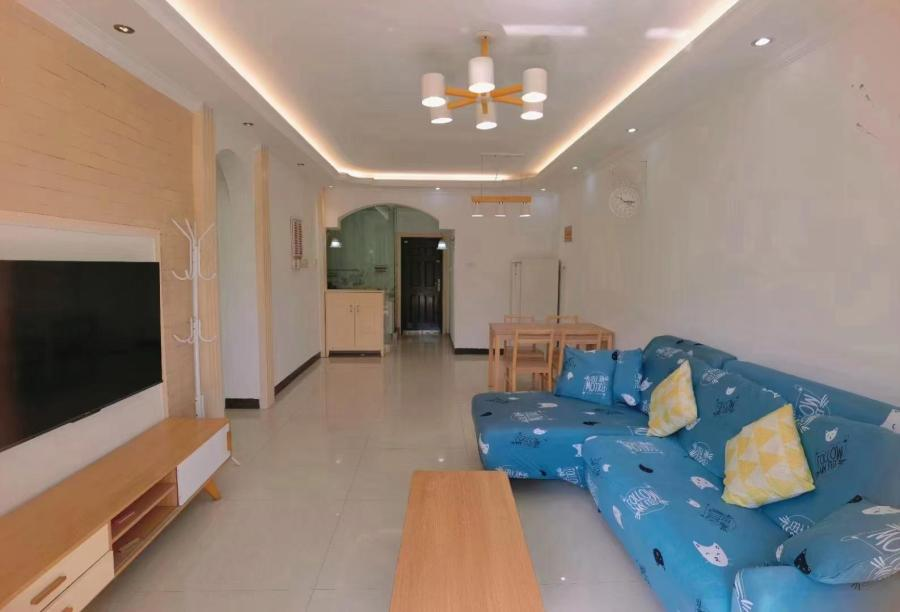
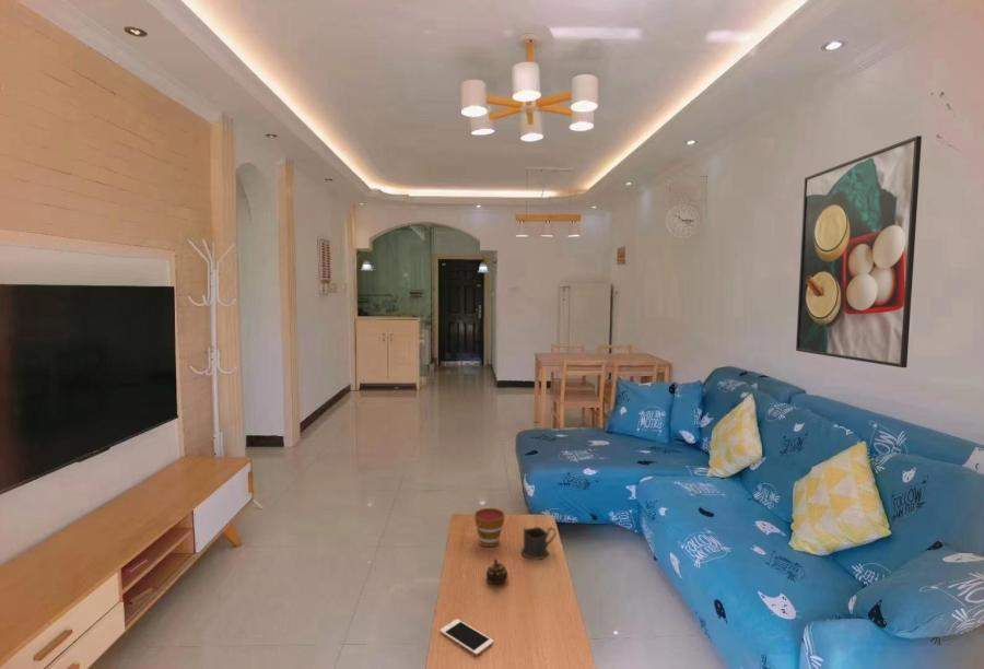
+ teapot [485,558,508,585]
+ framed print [795,134,923,368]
+ cup [520,526,558,560]
+ cell phone [438,618,494,656]
+ cup [473,507,506,548]
